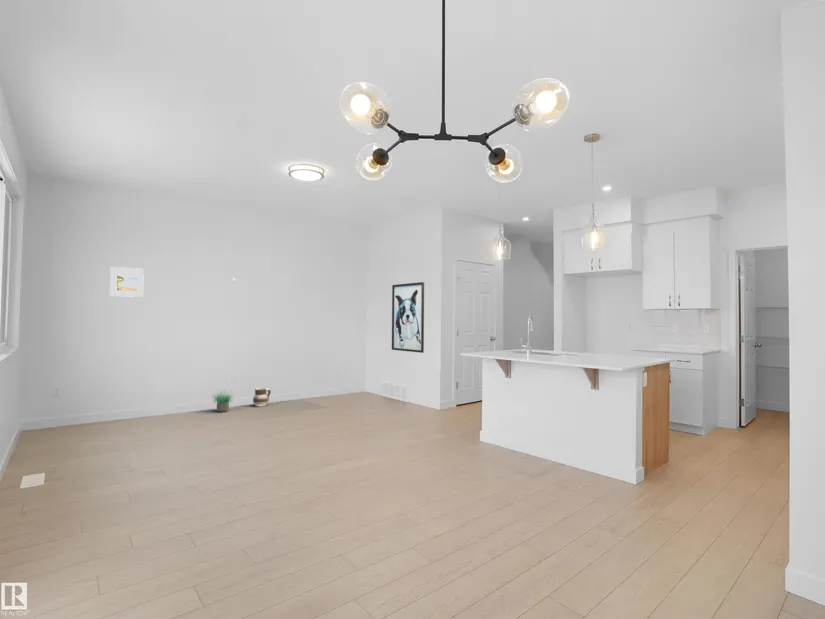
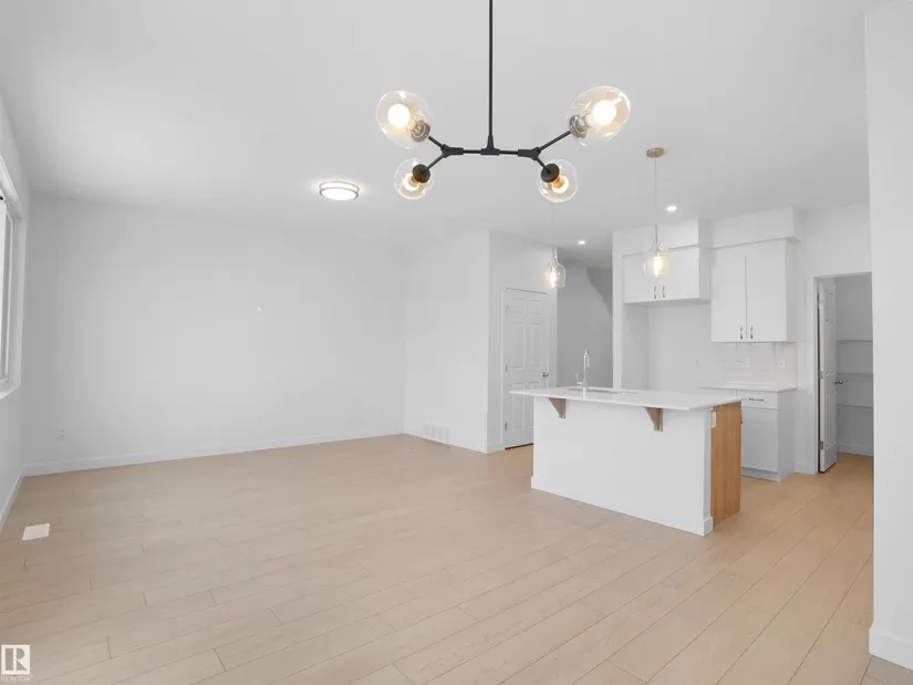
- ceramic jug [252,387,272,408]
- potted plant [212,388,234,413]
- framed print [109,266,145,298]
- wall art [391,281,425,354]
